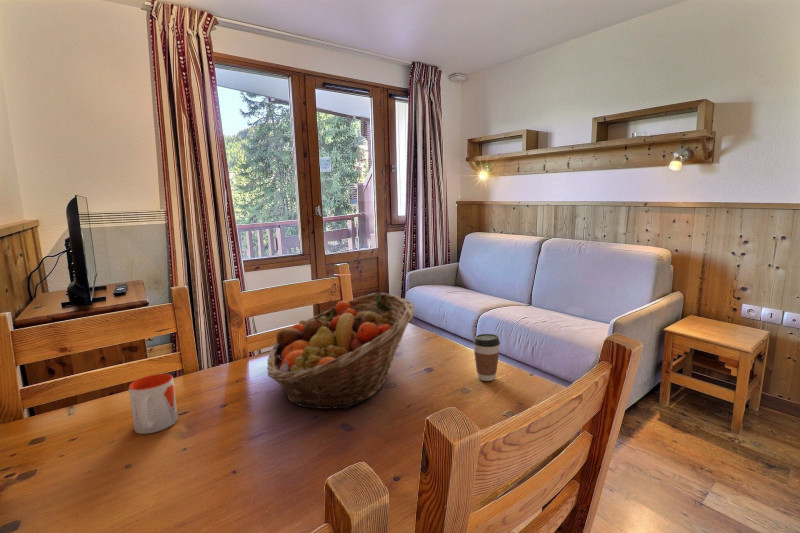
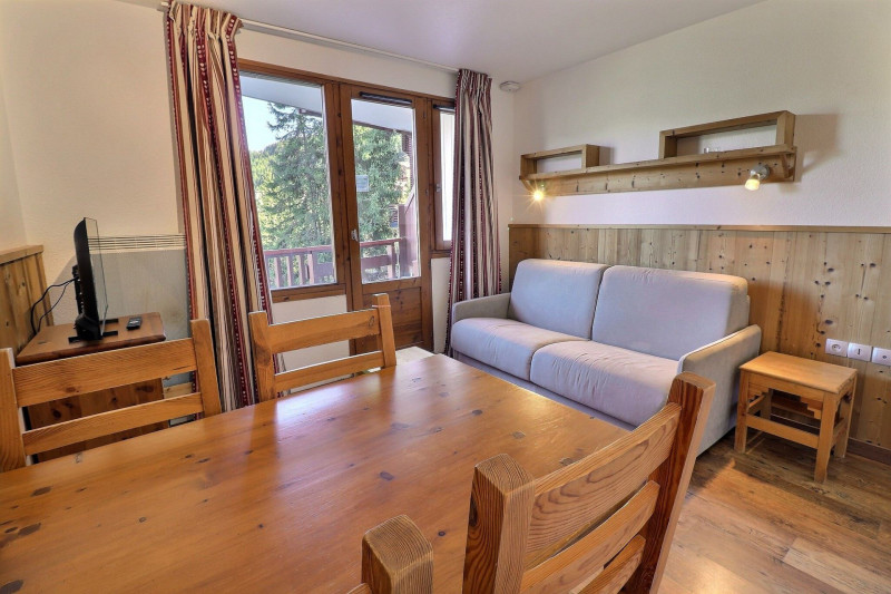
- mug [128,373,179,435]
- fruit basket [266,292,416,410]
- coffee cup [472,333,501,382]
